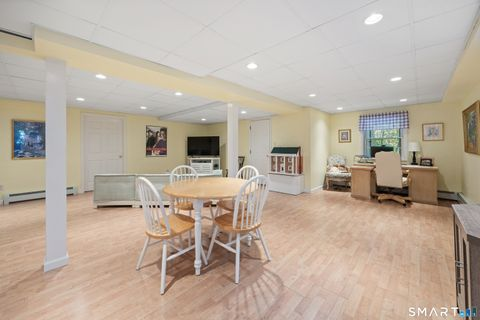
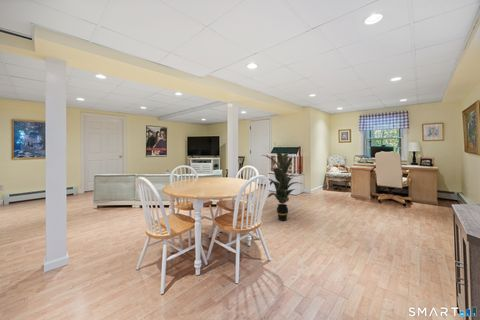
+ indoor plant [262,147,306,222]
